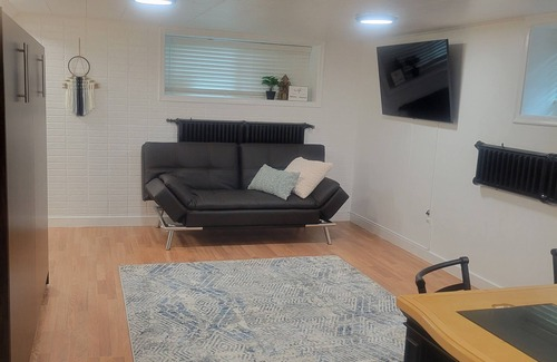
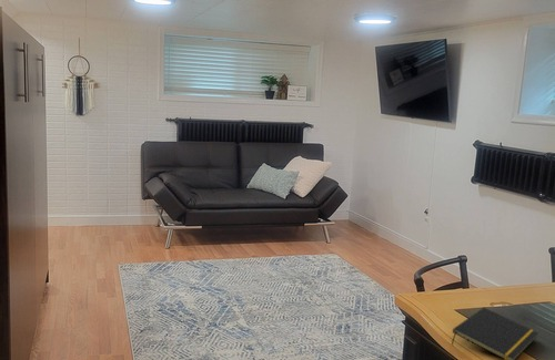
+ notepad [451,307,539,360]
